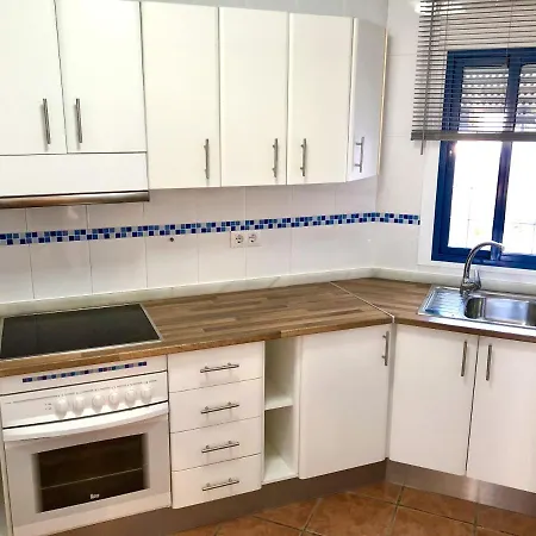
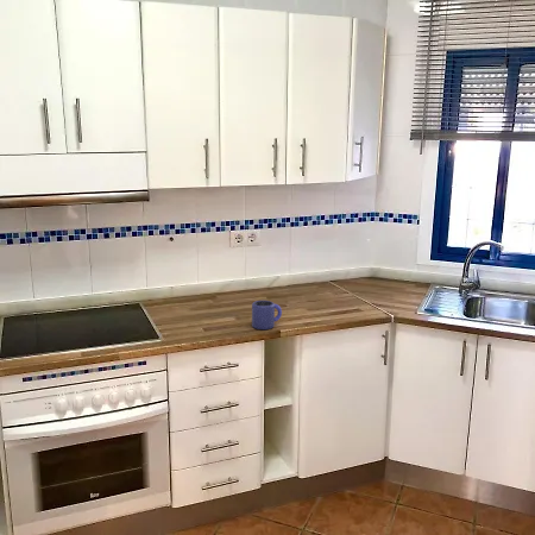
+ mug [251,300,283,331]
